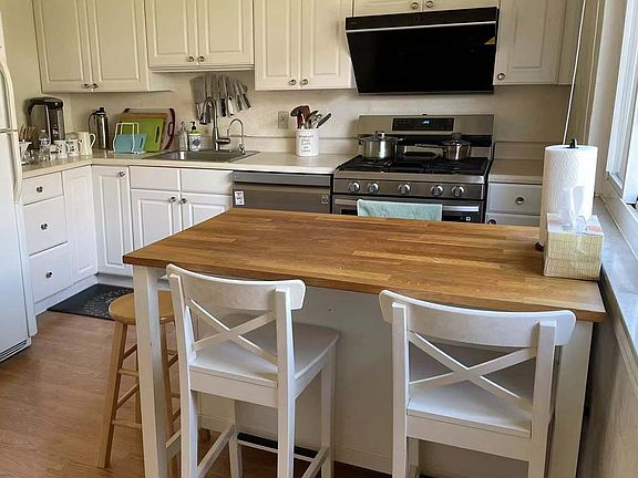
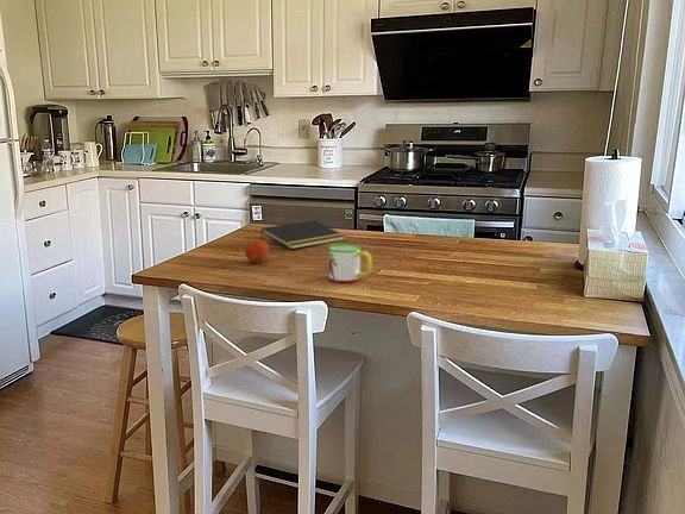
+ notepad [259,219,346,250]
+ fruit [244,236,270,264]
+ mug [328,243,373,283]
